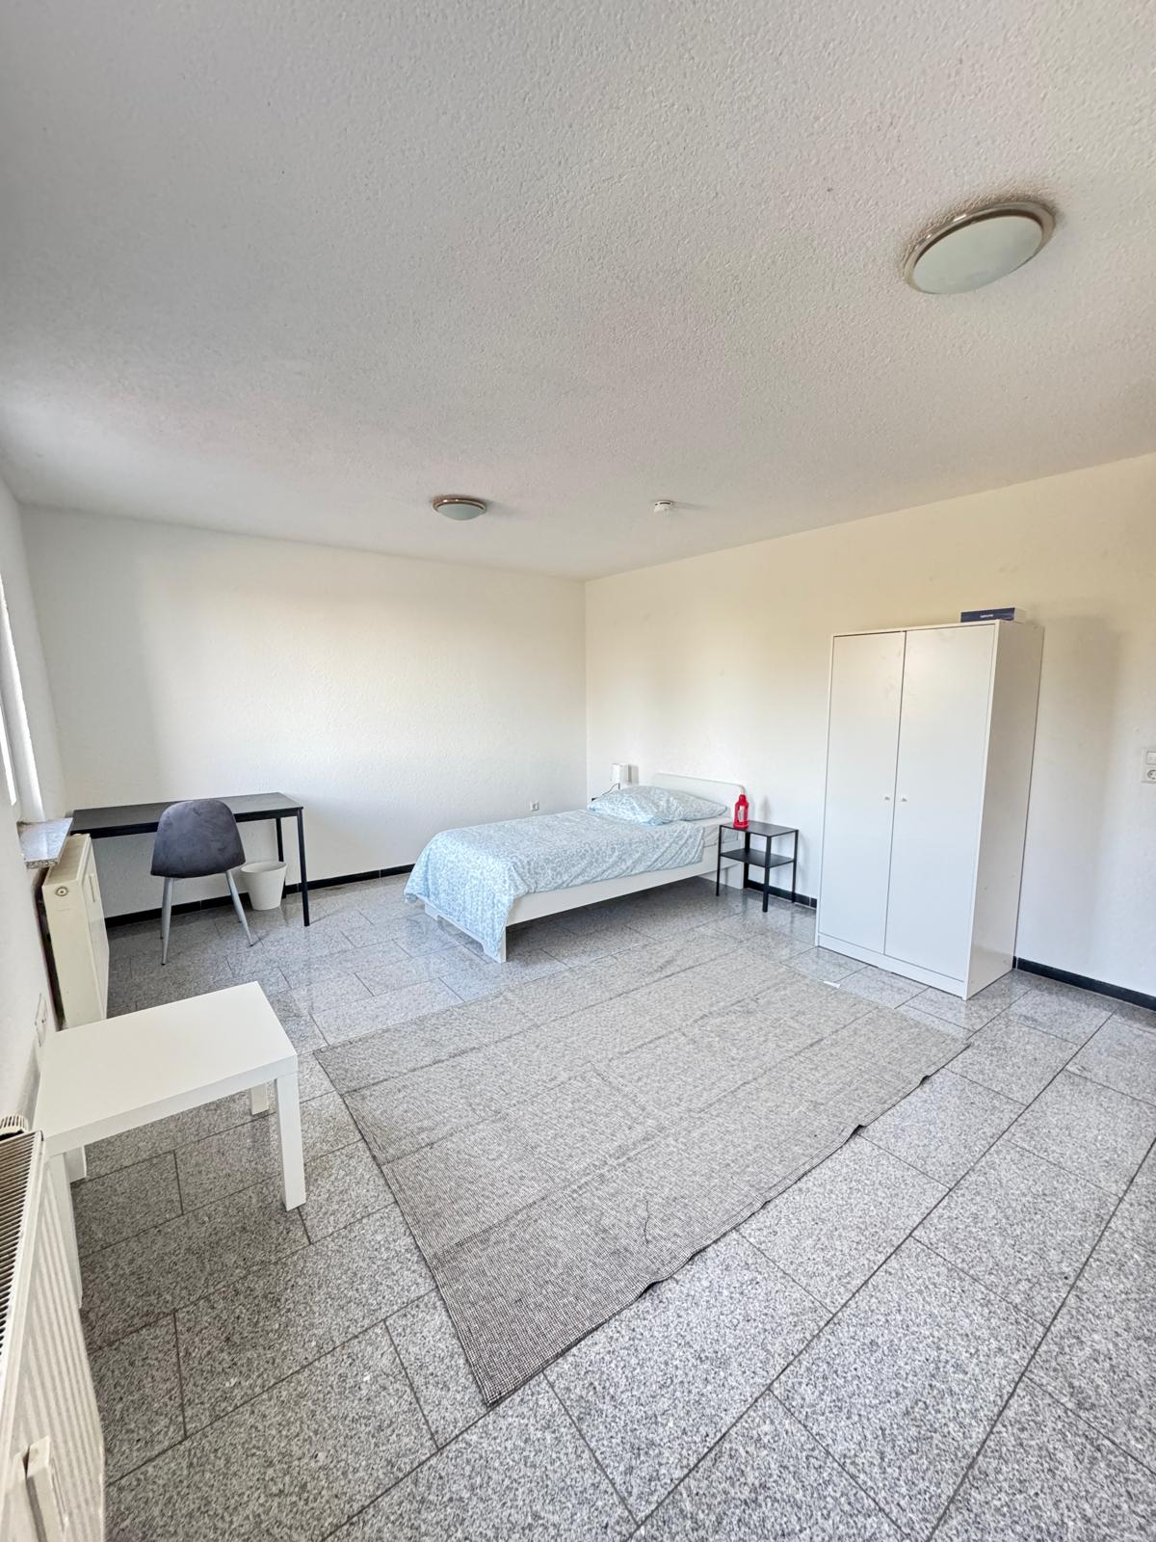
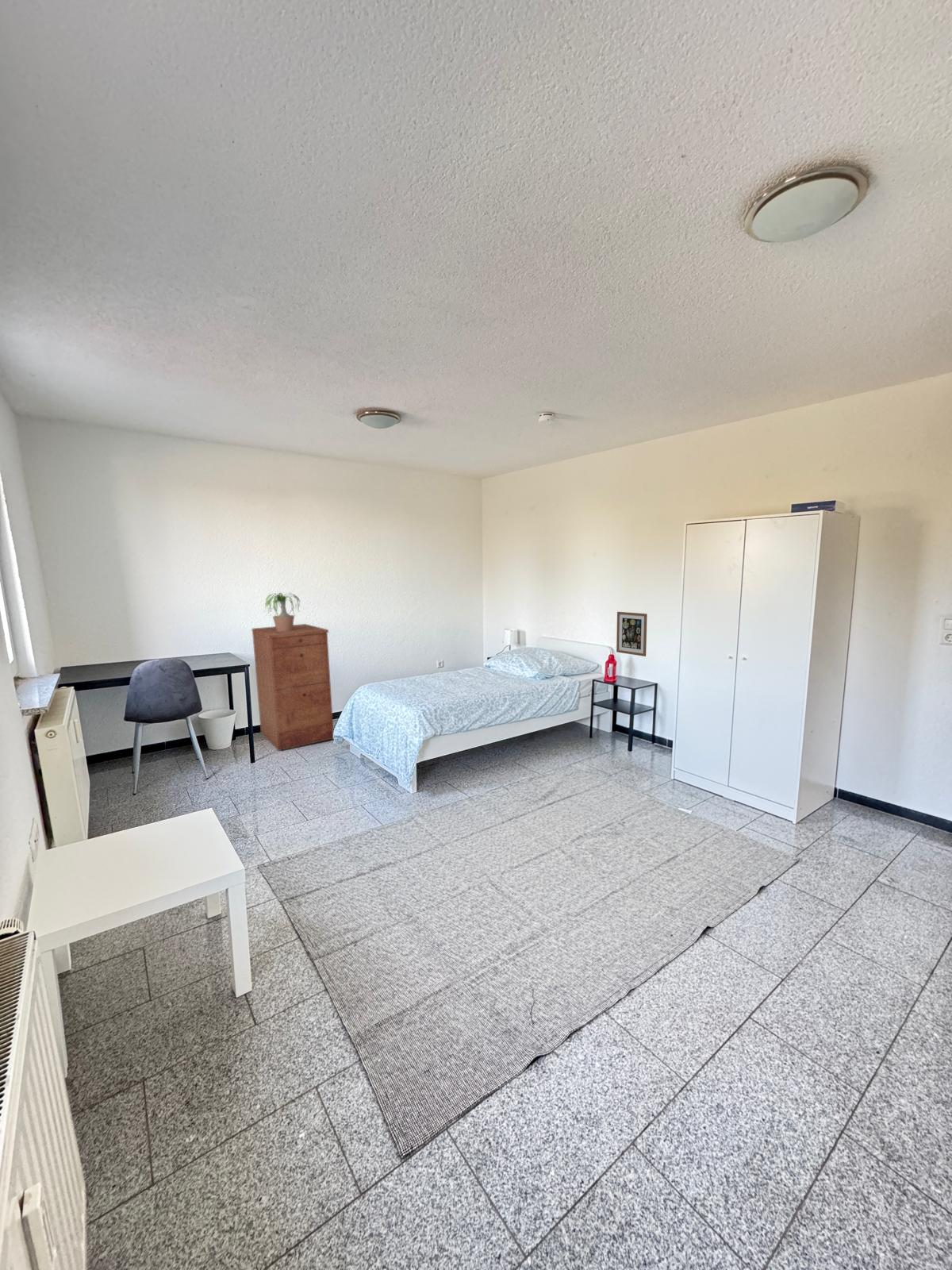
+ potted plant [264,592,306,632]
+ wall art [616,611,648,657]
+ filing cabinet [251,623,334,752]
